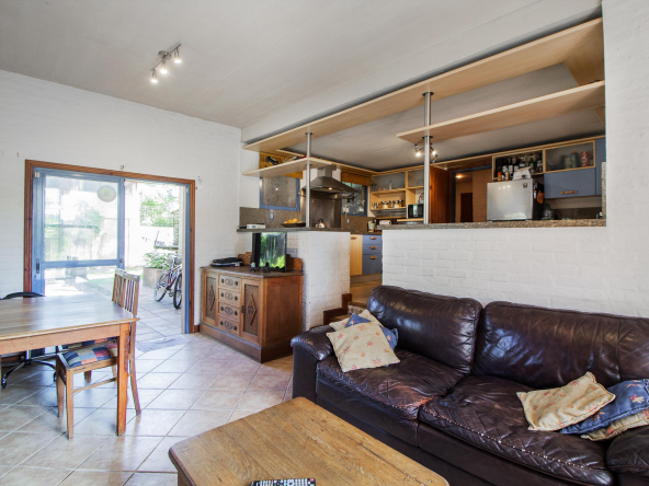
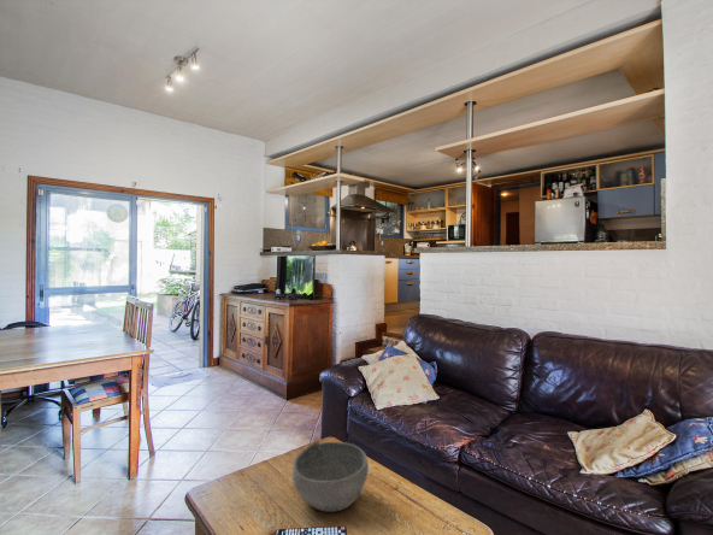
+ bowl [291,441,370,513]
